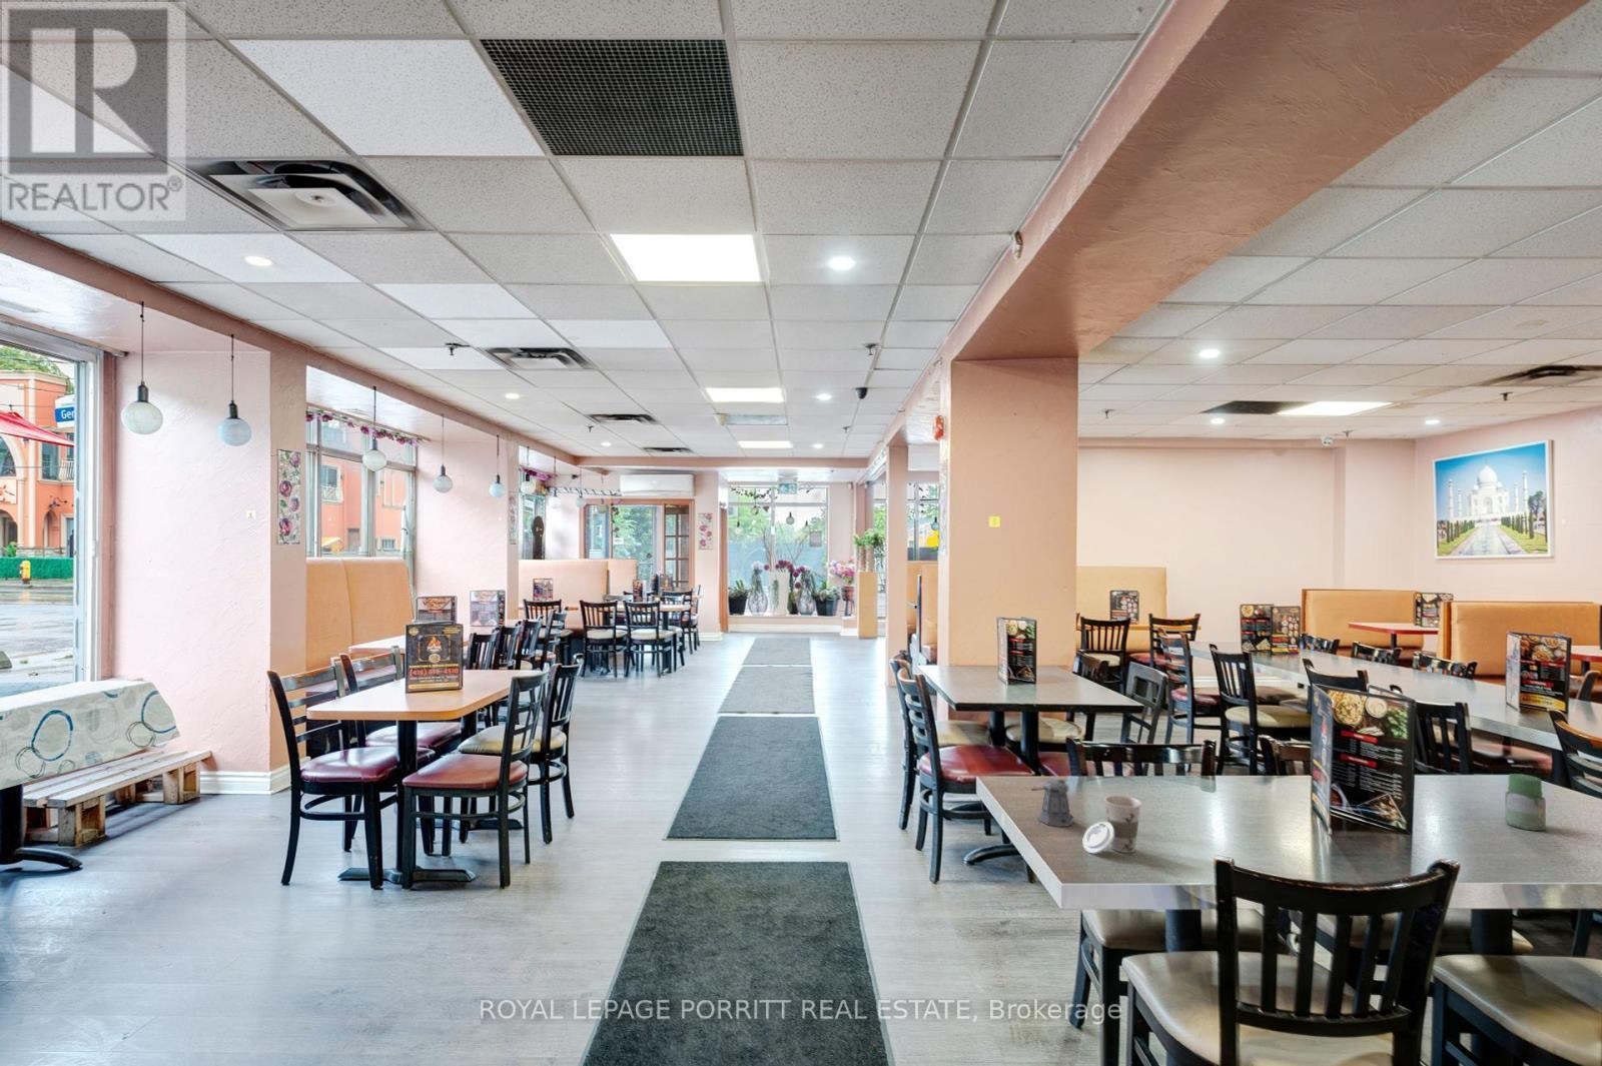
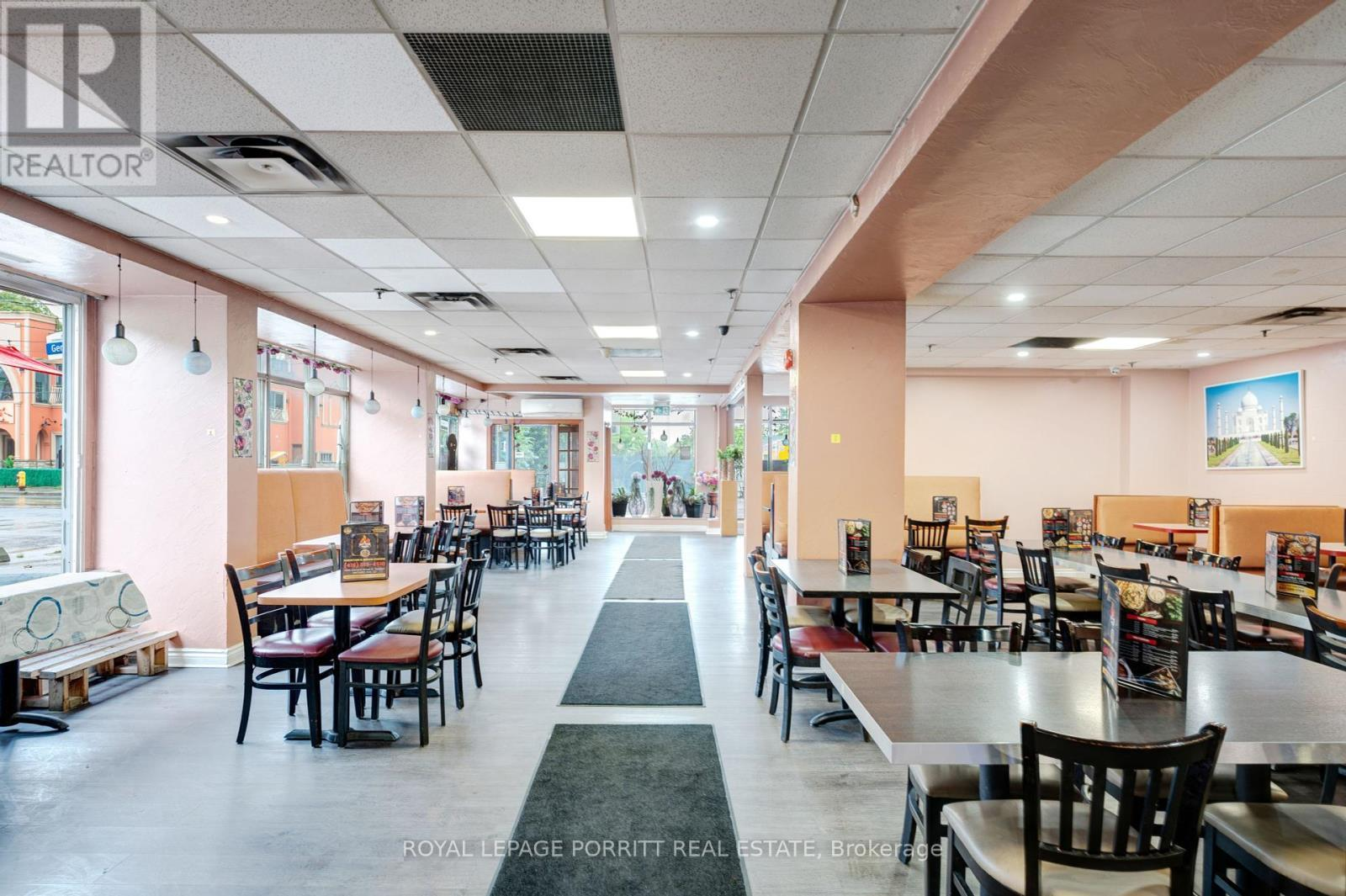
- jar [1504,772,1547,832]
- cup [1082,794,1144,854]
- pepper shaker [1031,778,1075,828]
